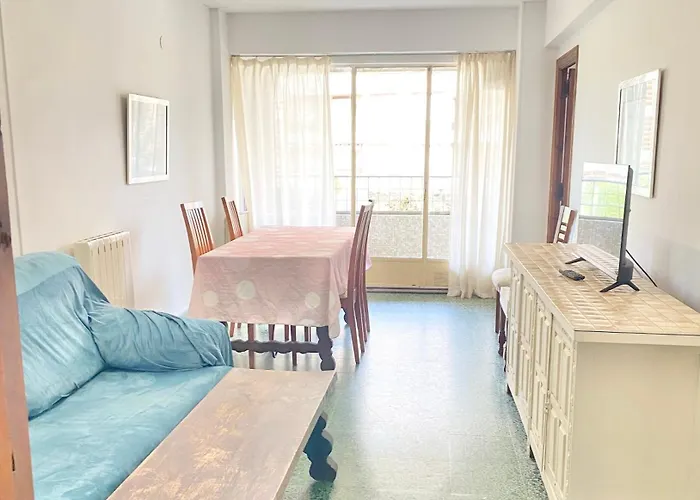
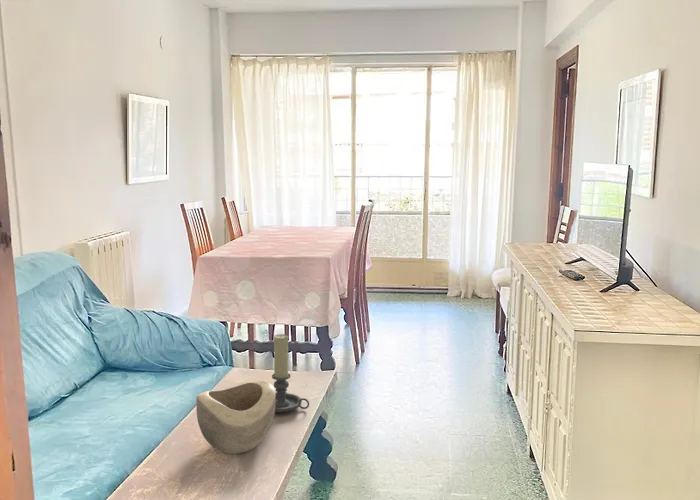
+ decorative bowl [195,380,276,455]
+ candle holder [271,333,310,413]
